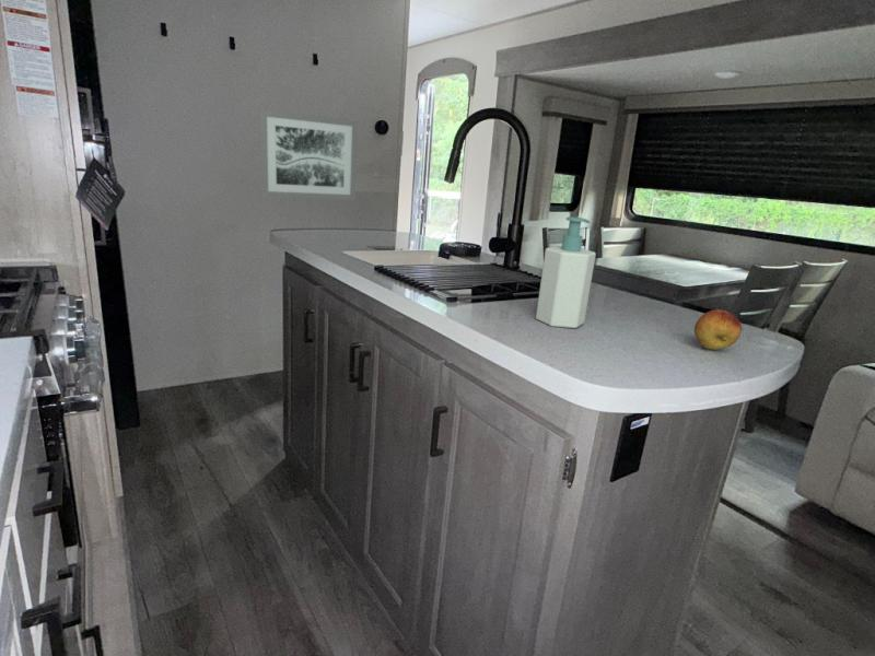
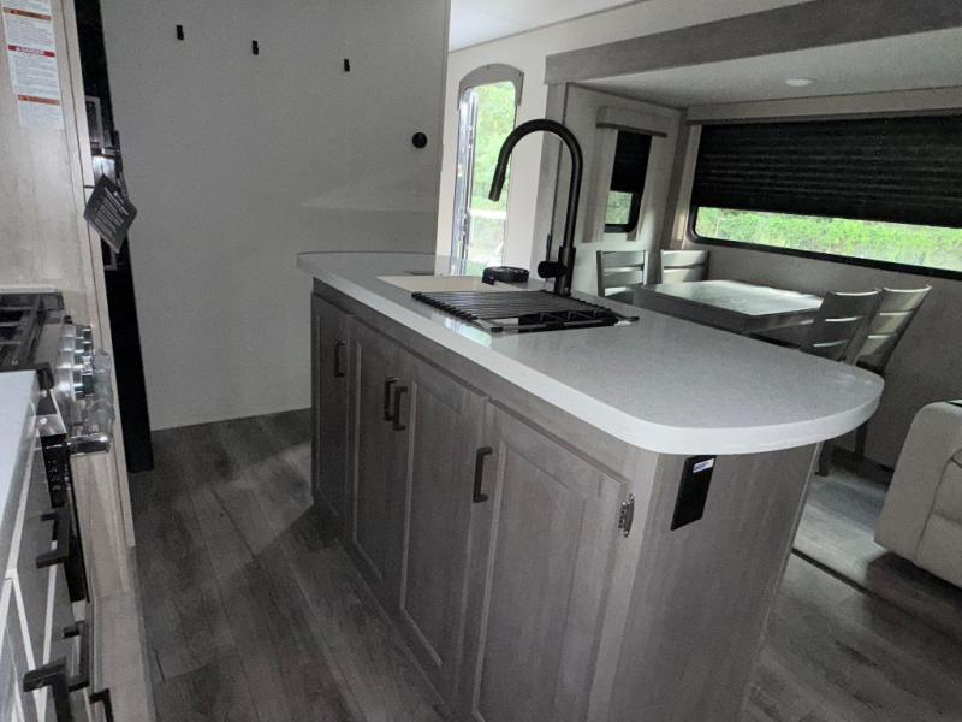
- fruit [693,308,743,351]
- wall art [258,108,359,201]
- soap bottle [535,215,597,329]
